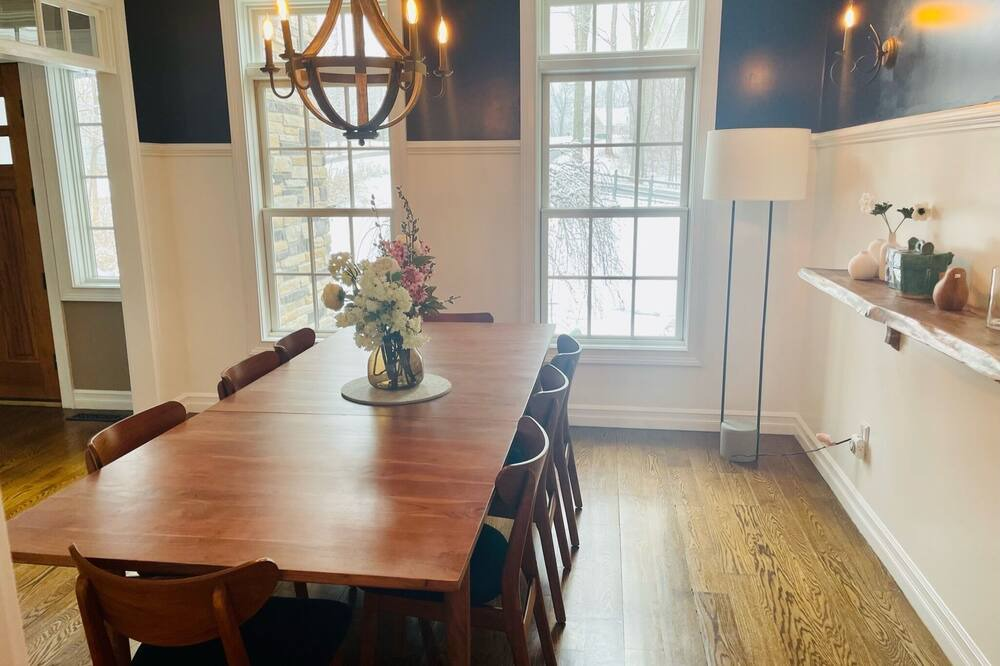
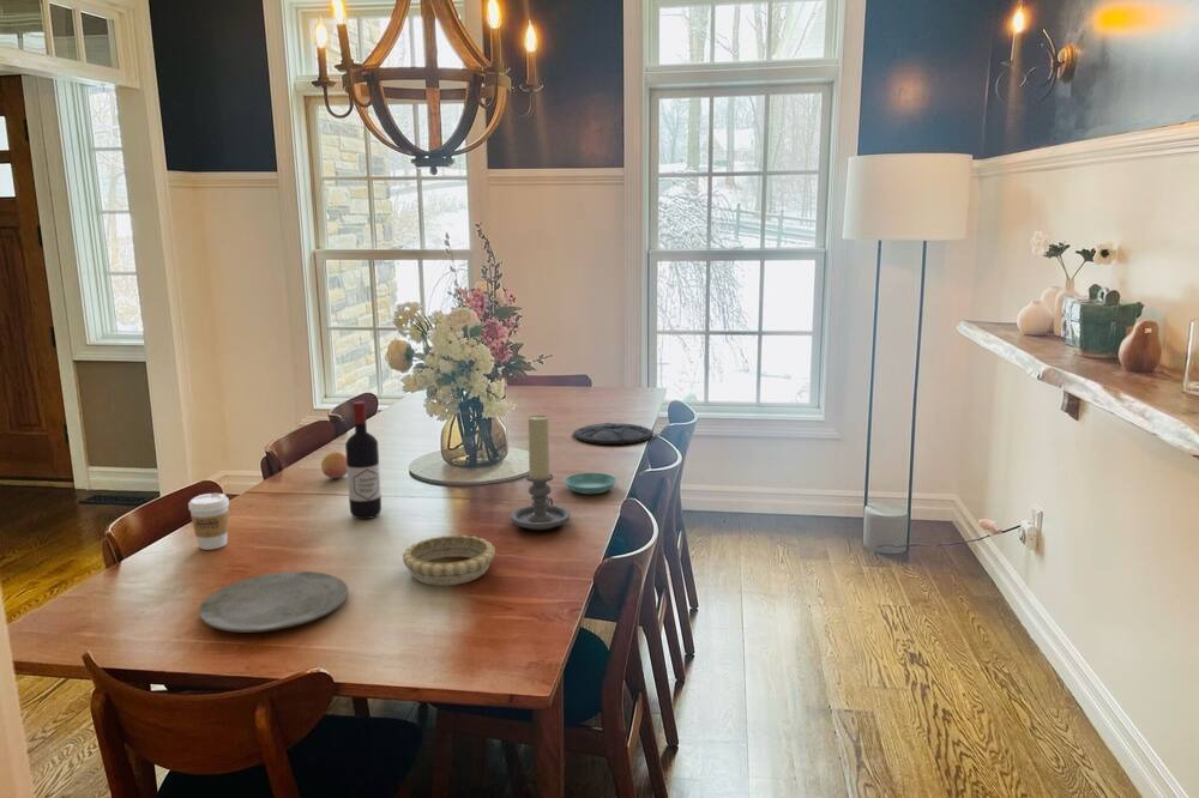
+ plate [572,422,655,446]
+ fruit [320,449,348,479]
+ candle holder [510,413,572,531]
+ plate [199,570,349,633]
+ decorative bowl [402,533,496,586]
+ coffee cup [187,492,230,551]
+ wine bottle [344,400,382,520]
+ saucer [564,472,617,495]
